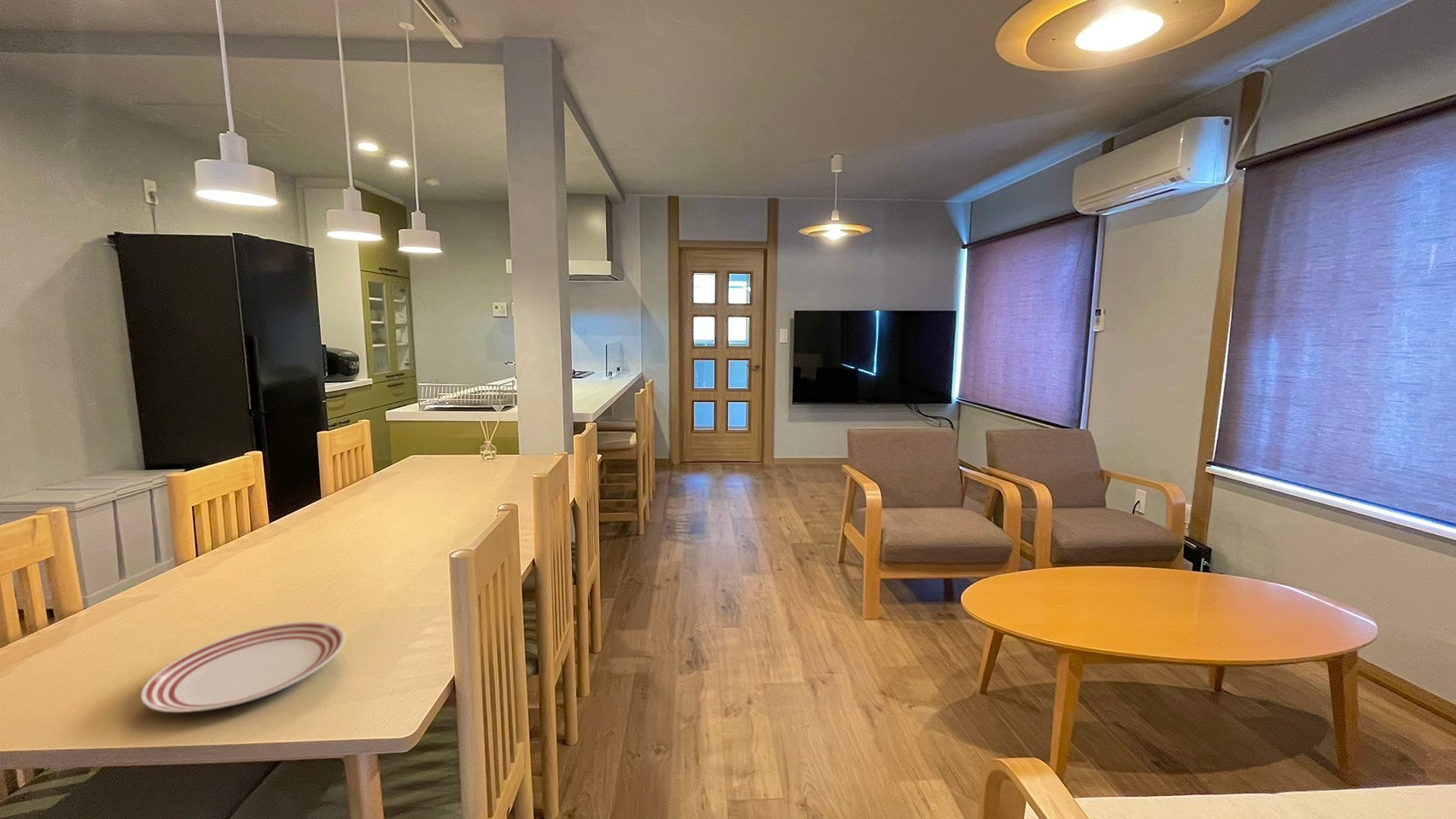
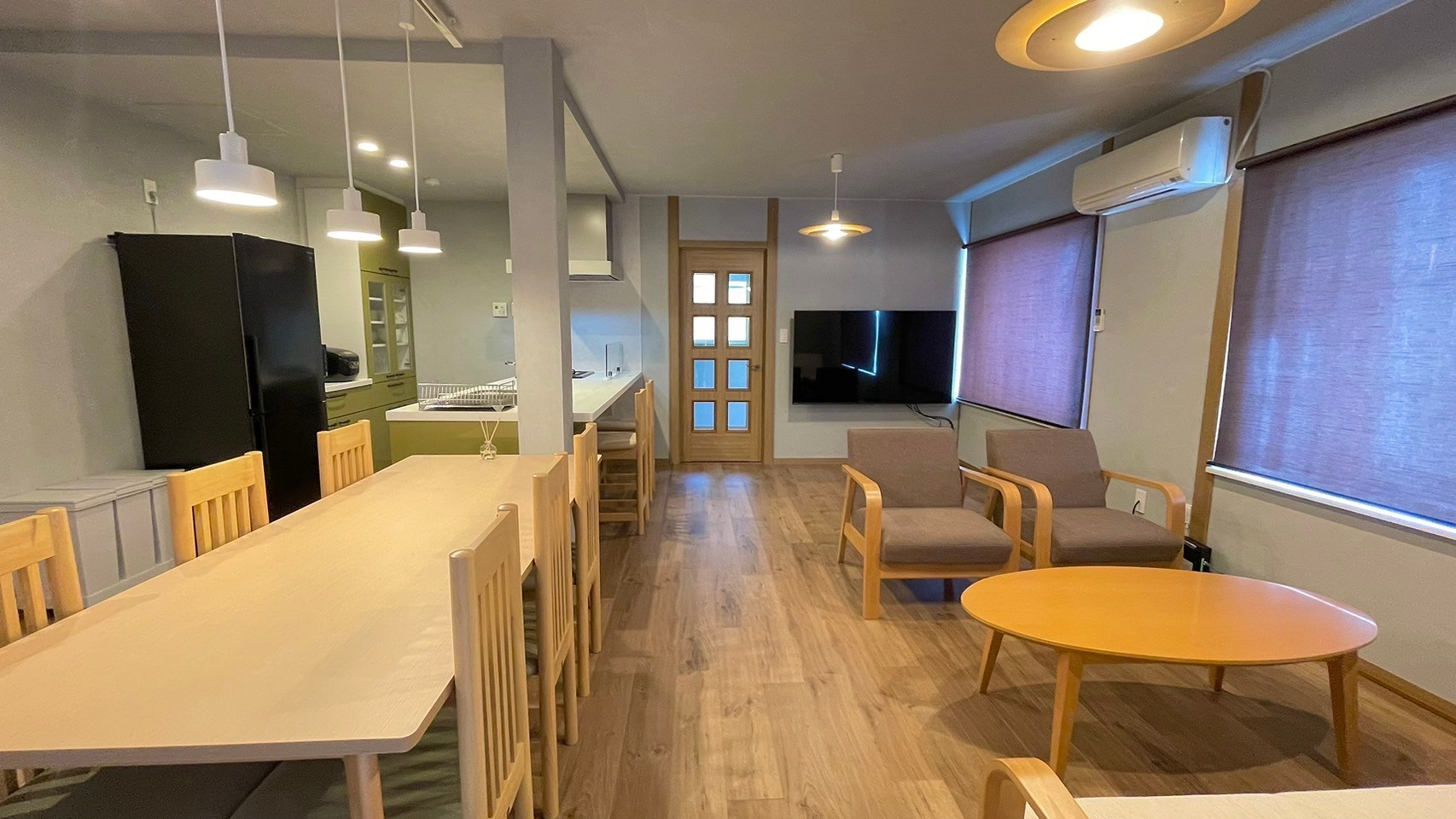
- dinner plate [140,621,346,713]
